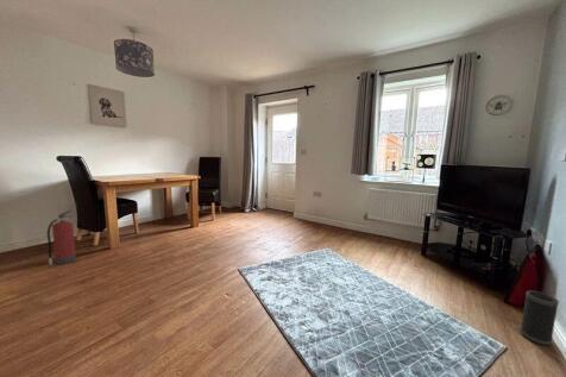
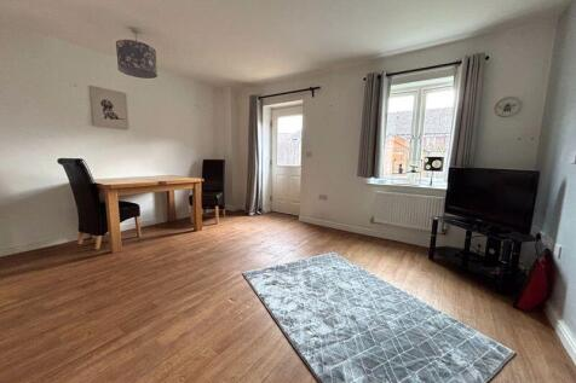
- fire extinguisher [46,209,77,266]
- speaker [520,290,560,346]
